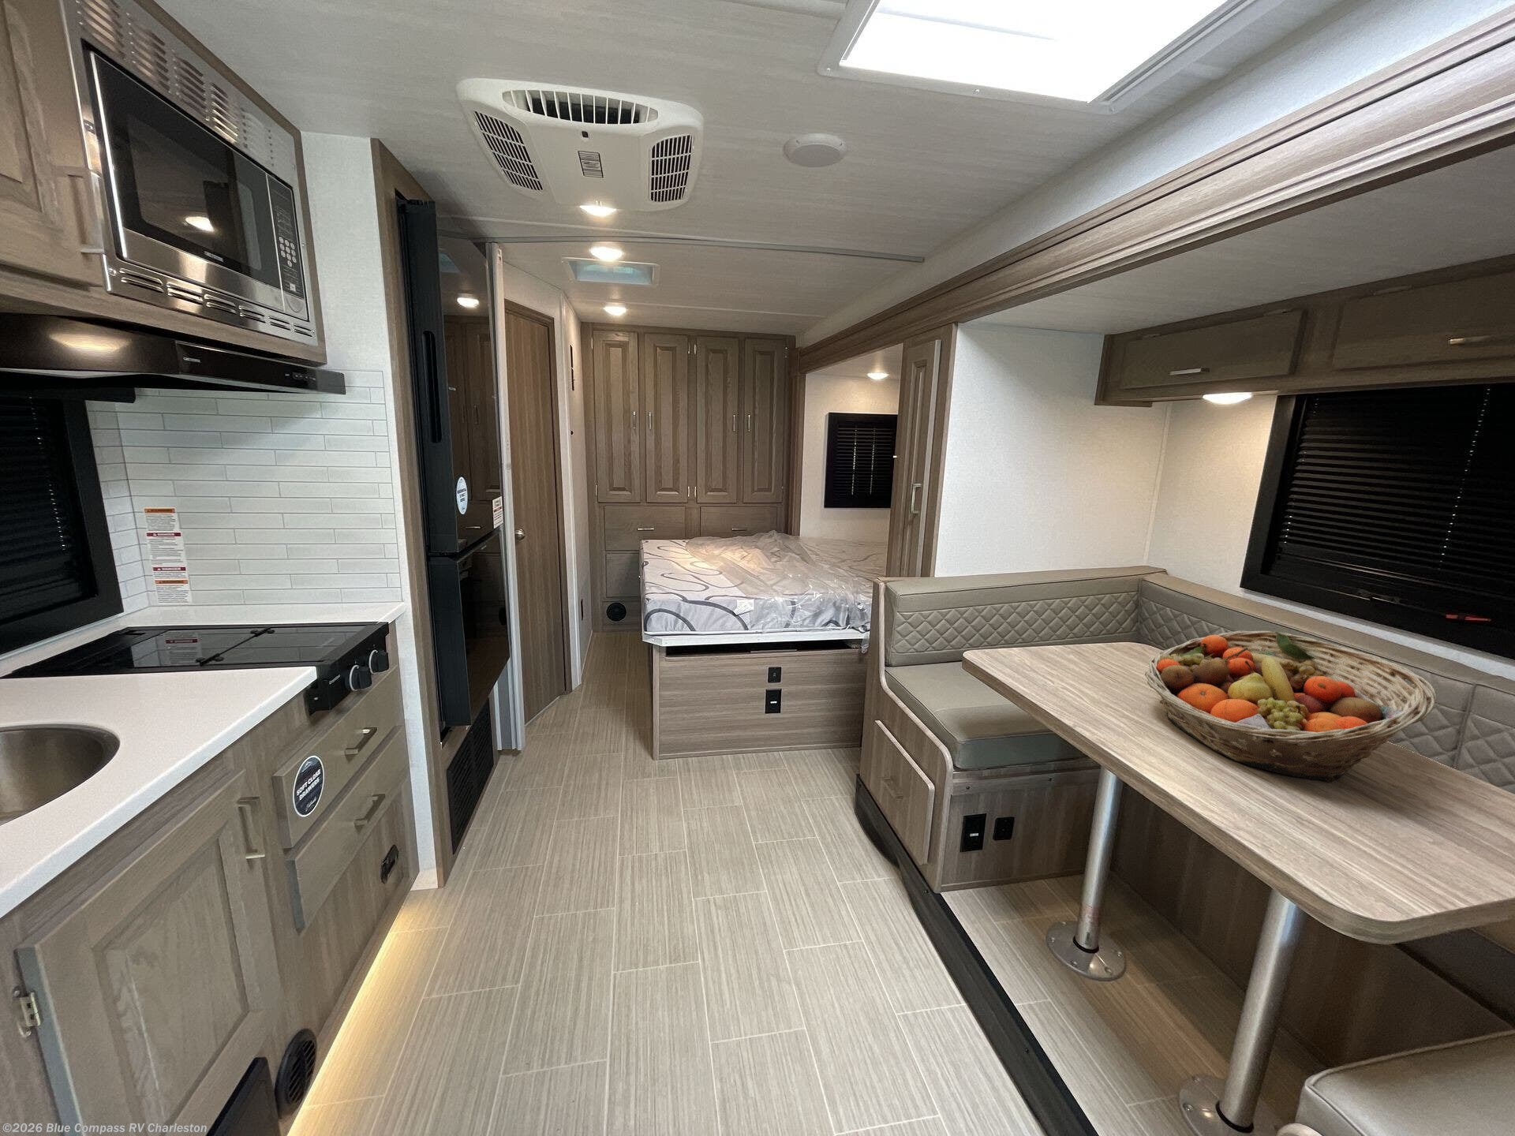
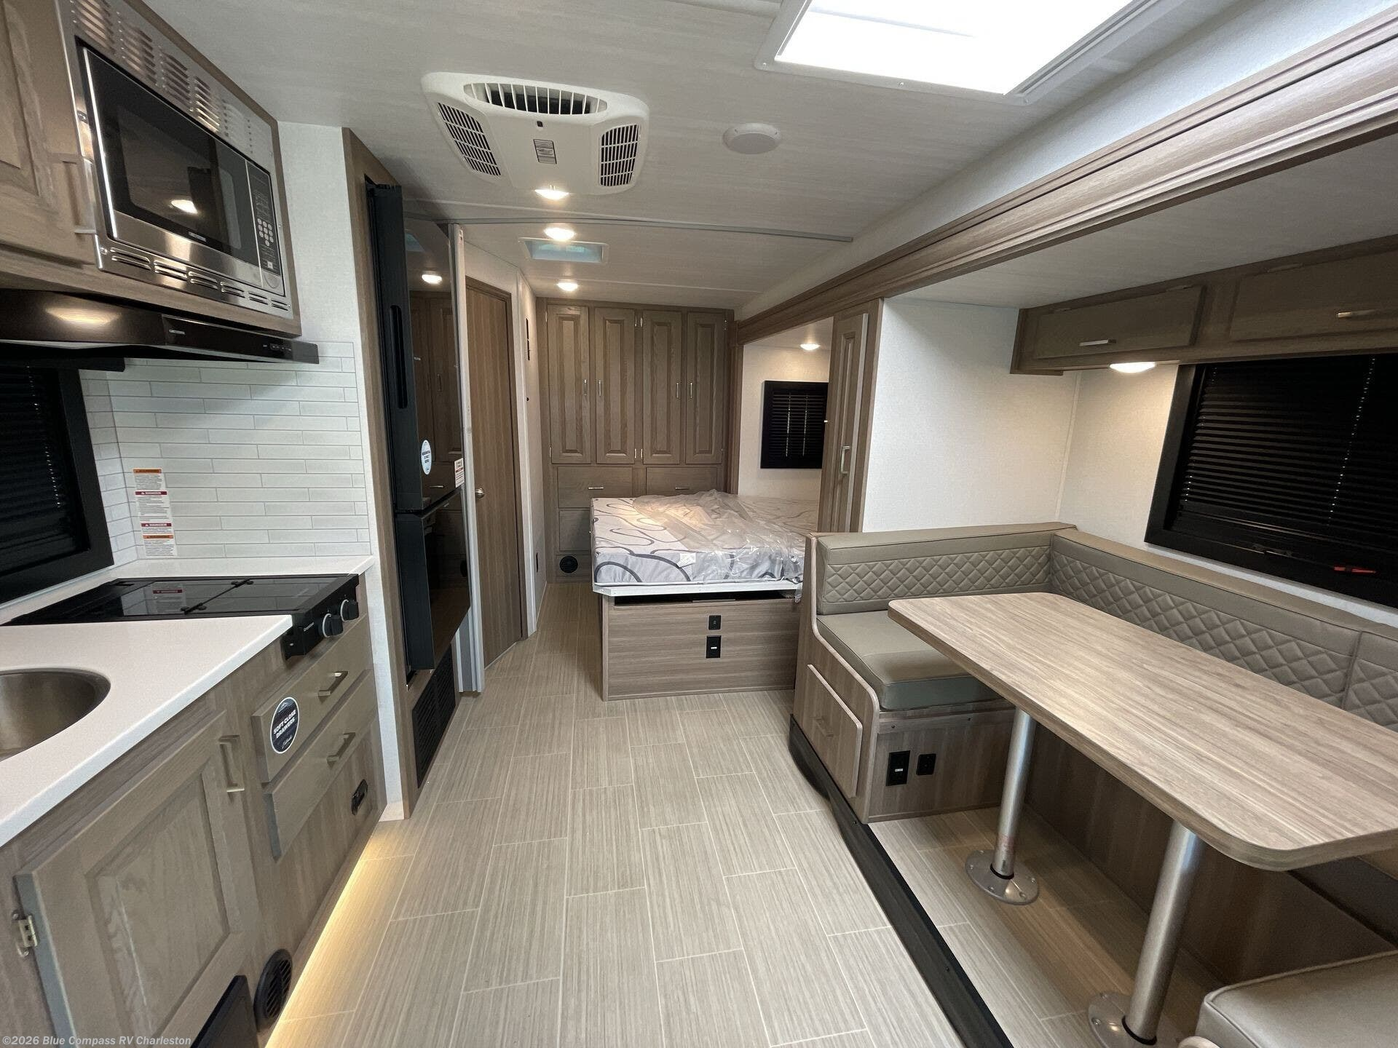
- fruit basket [1144,630,1437,783]
